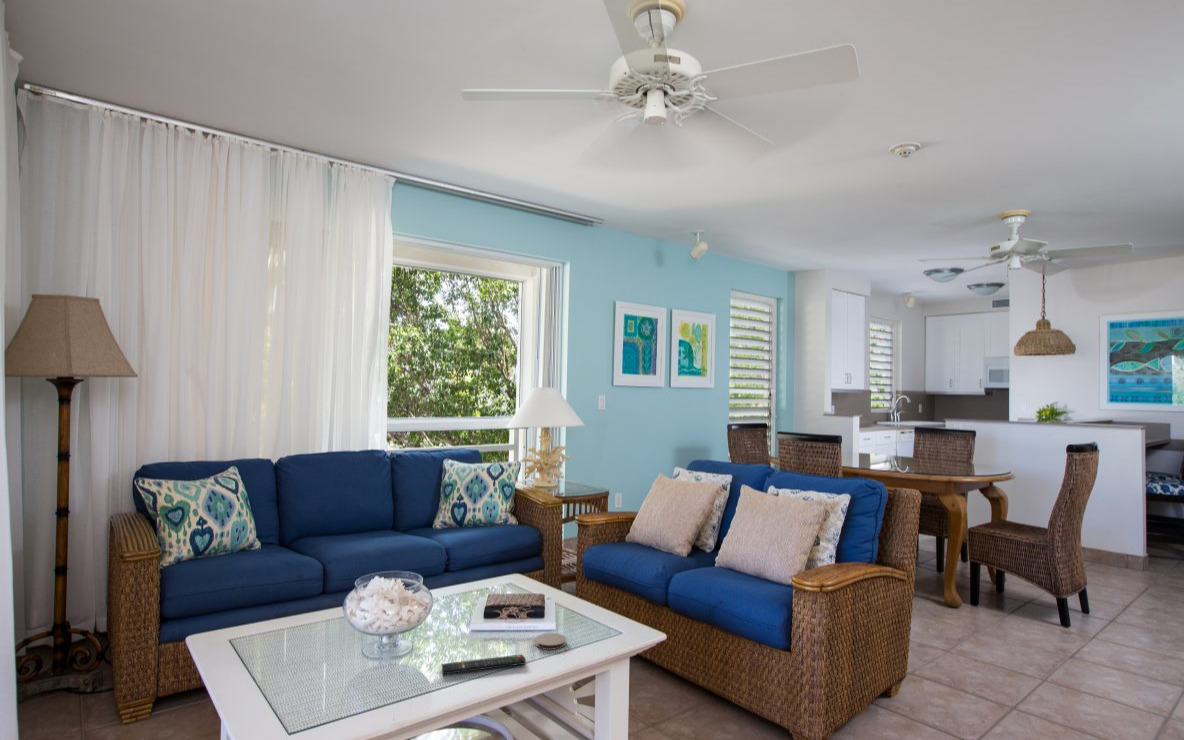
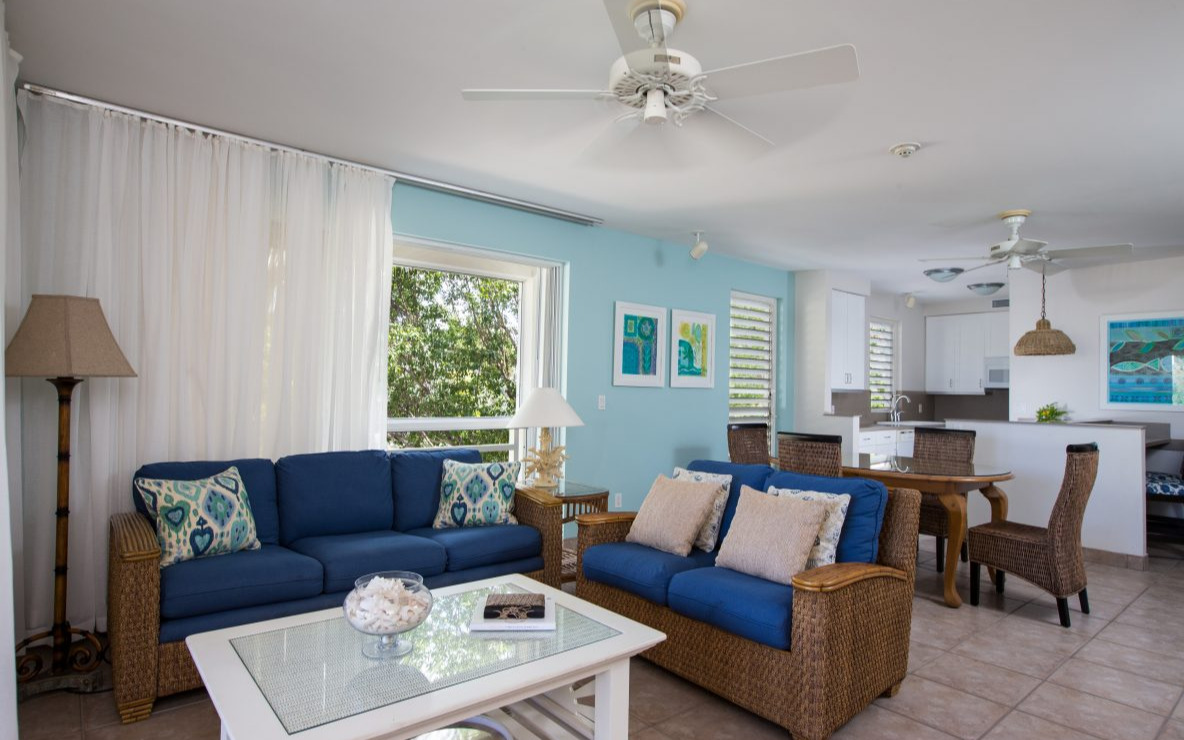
- coaster [534,632,567,651]
- remote control [440,653,527,675]
